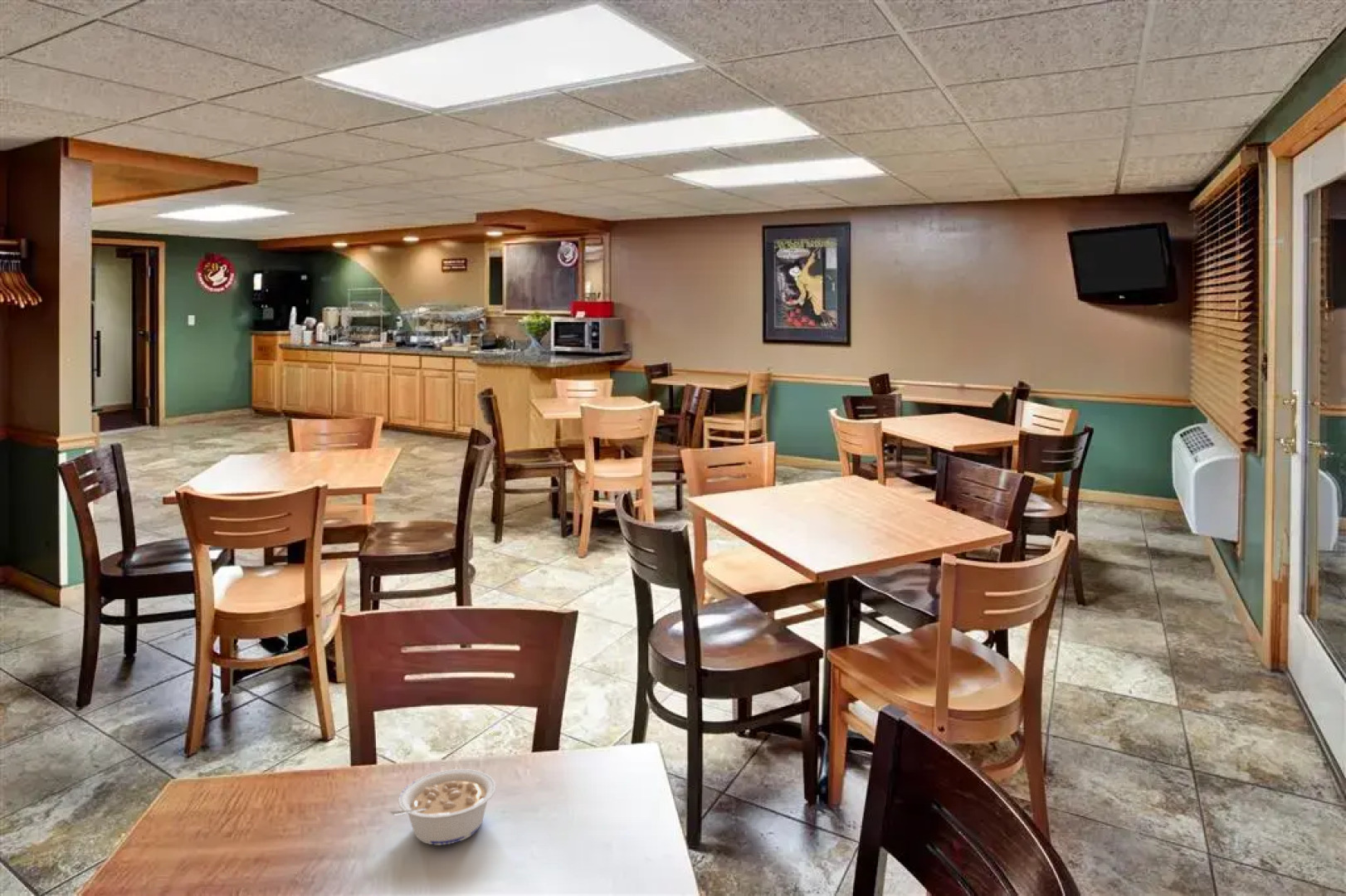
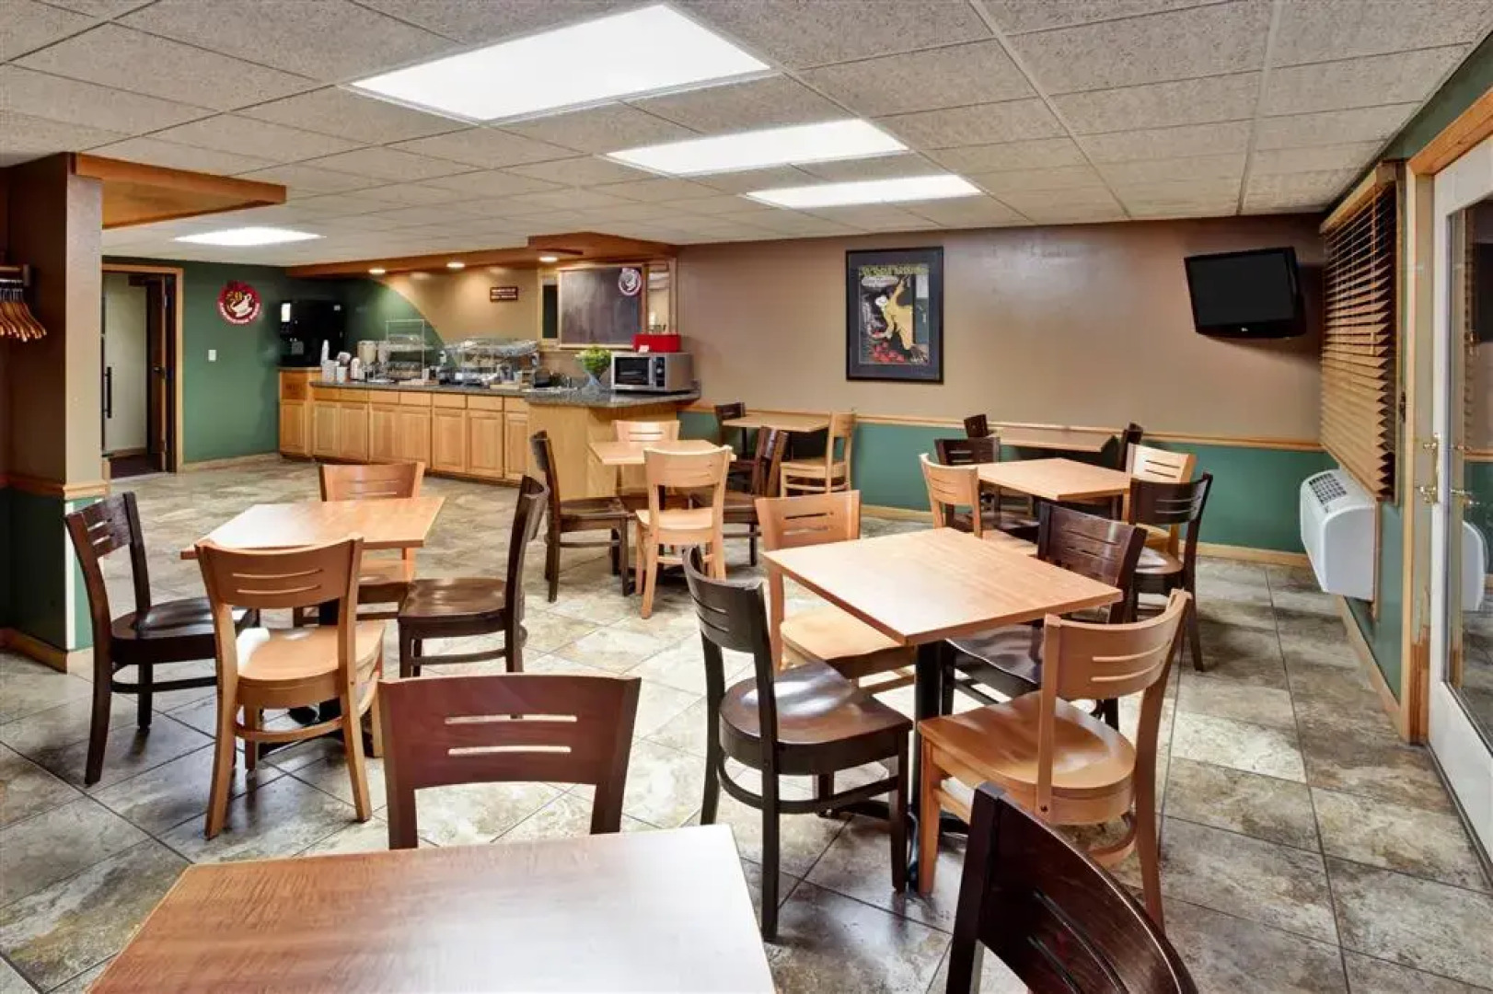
- legume [387,768,497,846]
